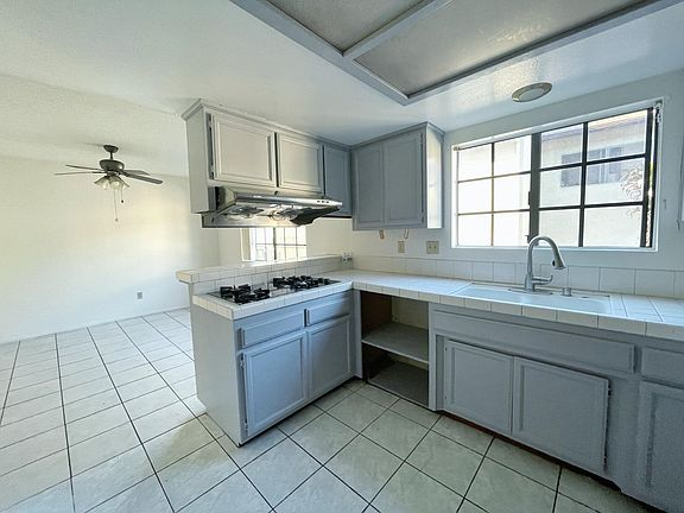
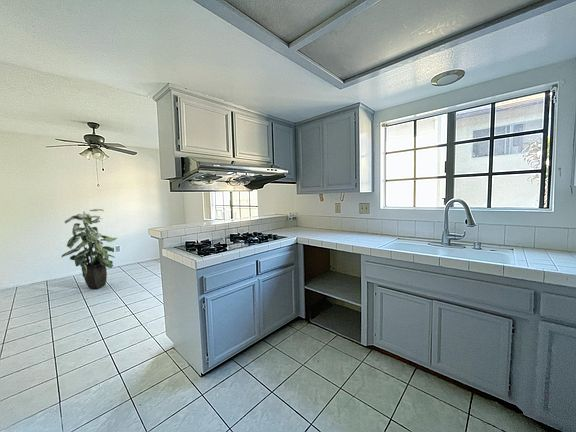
+ indoor plant [61,208,119,290]
